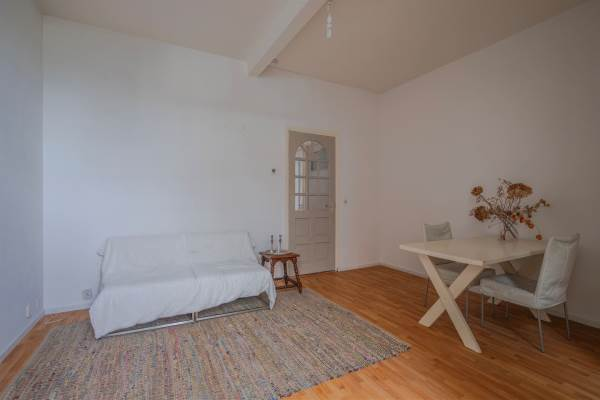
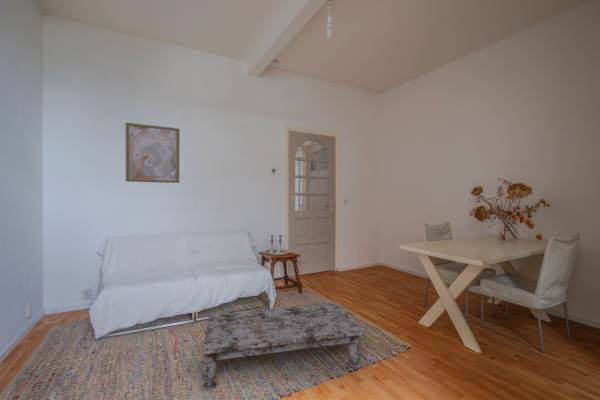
+ coffee table [200,302,367,392]
+ wall art [125,122,180,184]
